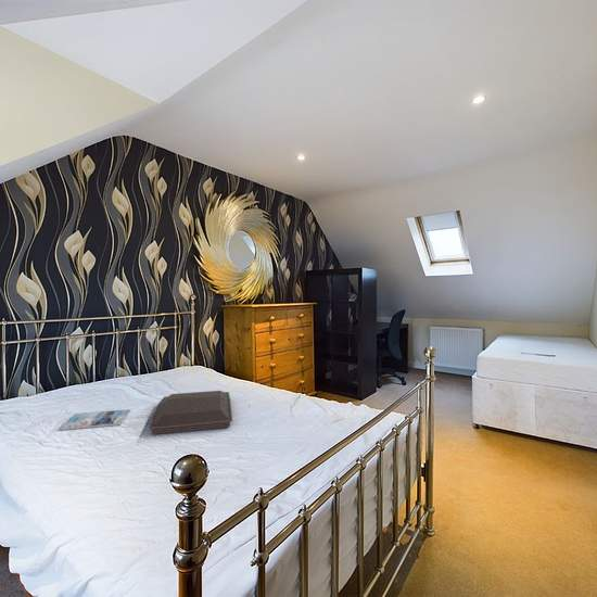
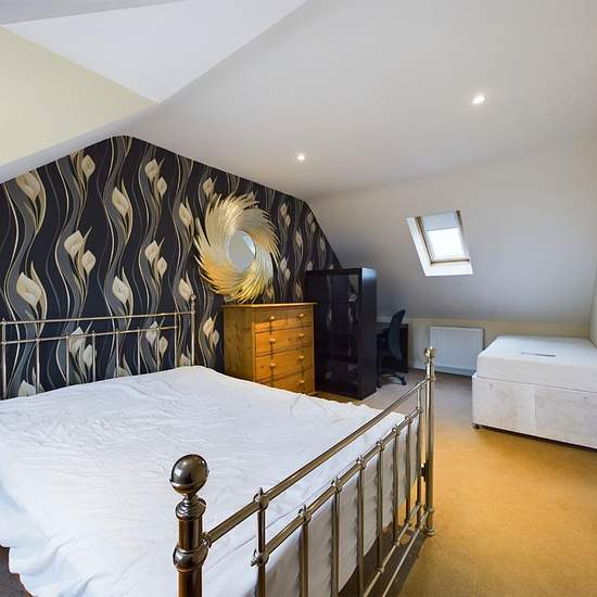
- serving tray [148,390,233,435]
- magazine [58,408,131,431]
